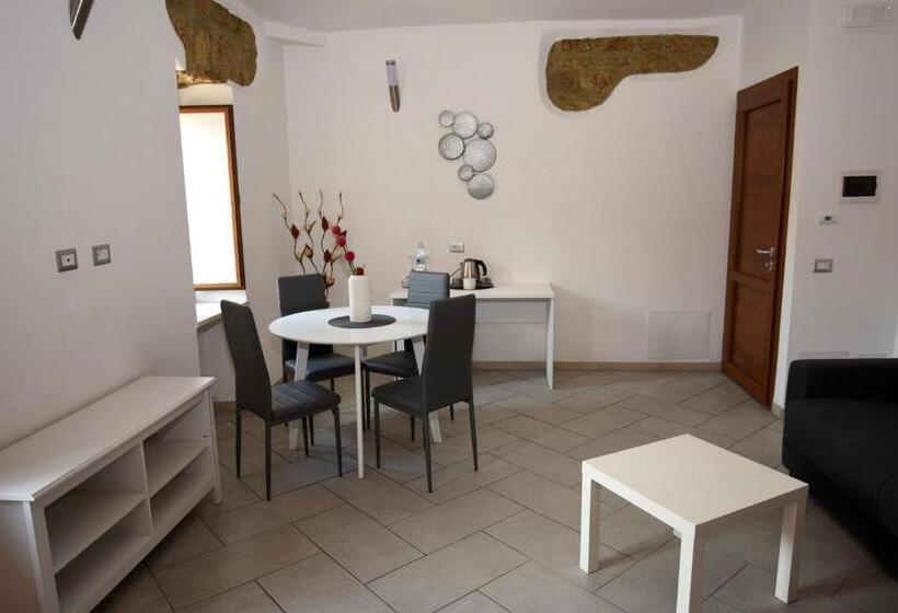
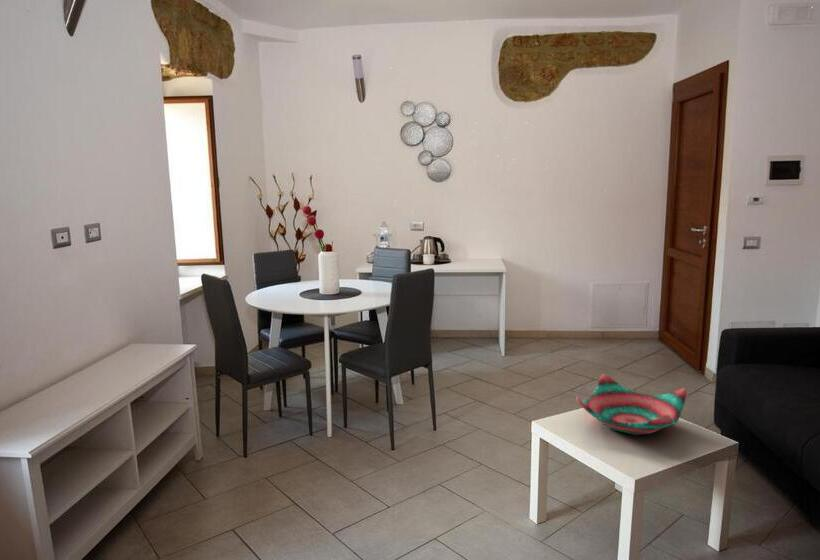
+ decorative bowl [575,373,688,436]
